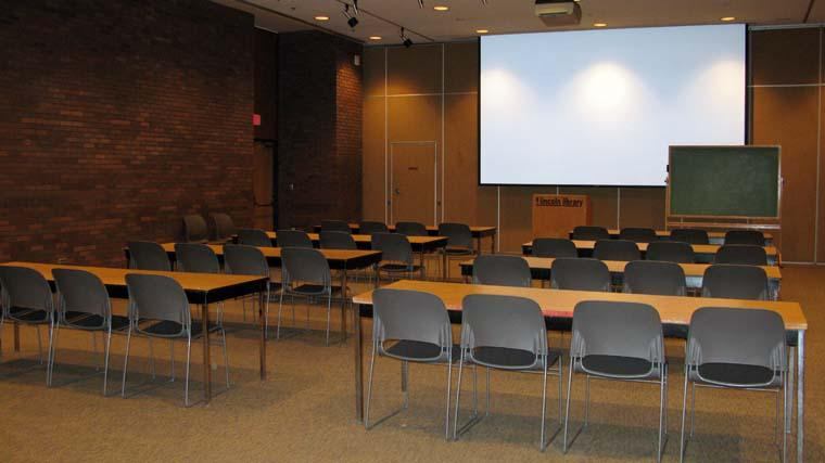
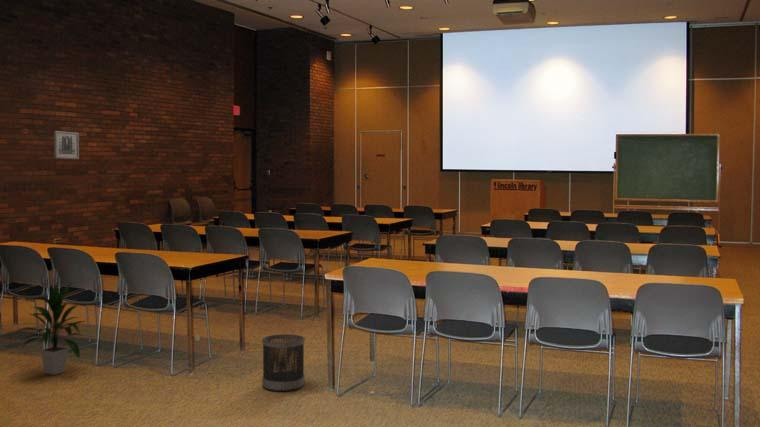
+ wall art [53,130,80,160]
+ indoor plant [14,281,88,376]
+ wastebasket [261,333,305,392]
